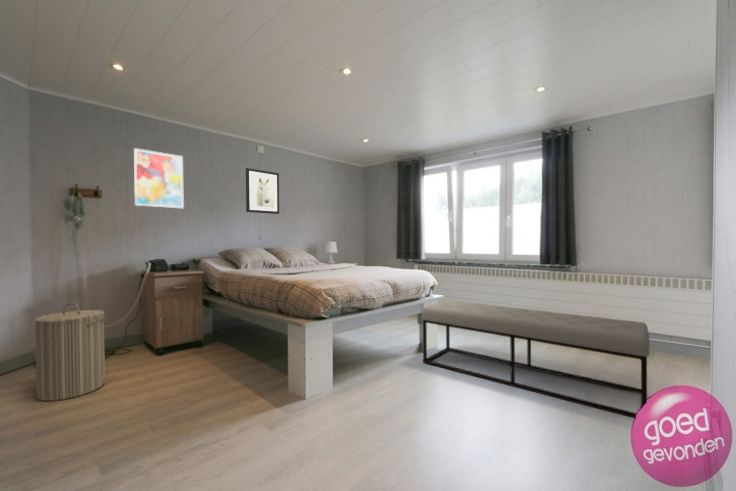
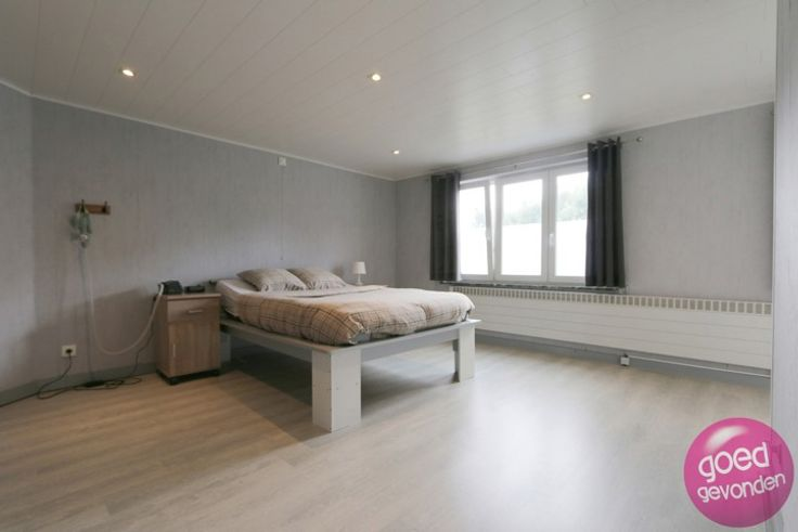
- wall art [245,167,280,215]
- bench [421,299,651,419]
- wall art [133,147,185,209]
- laundry hamper [33,302,106,402]
